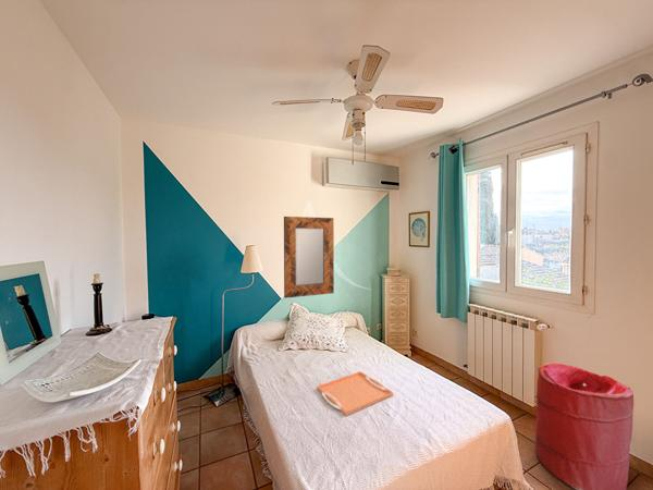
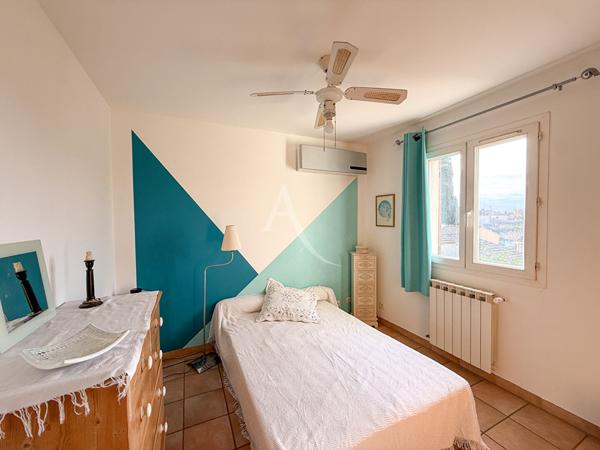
- serving tray [316,370,394,417]
- home mirror [283,216,335,299]
- laundry hamper [534,363,634,490]
